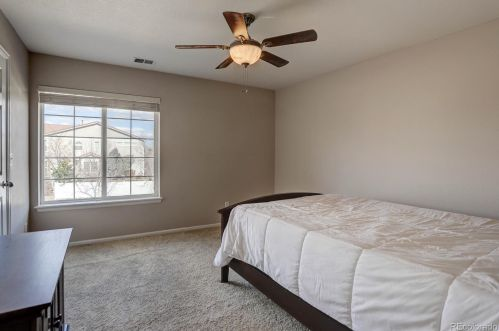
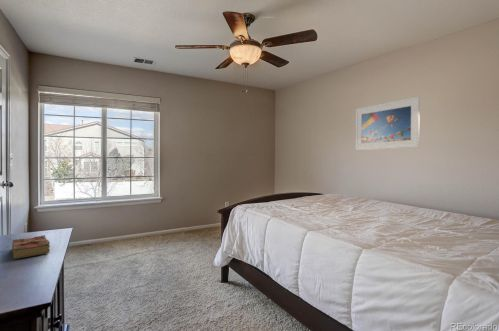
+ book [11,234,51,260]
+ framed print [355,96,421,151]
